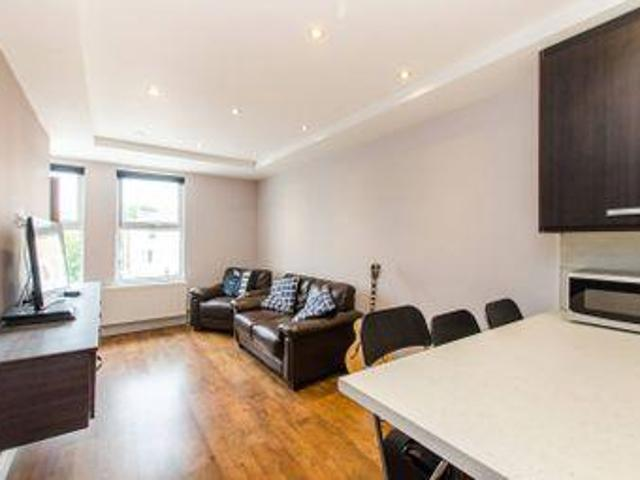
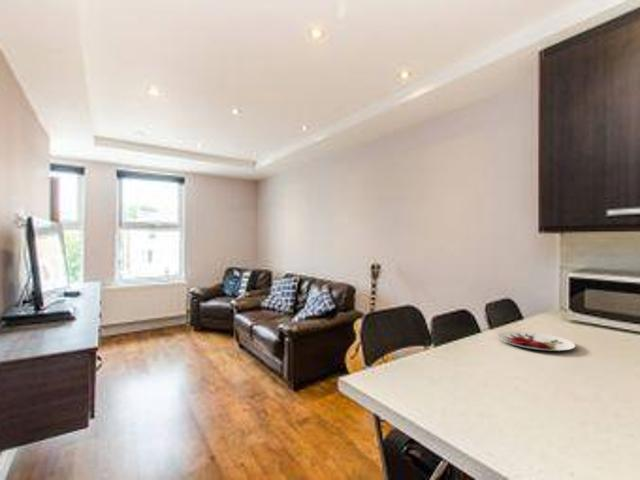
+ plate [497,330,576,352]
